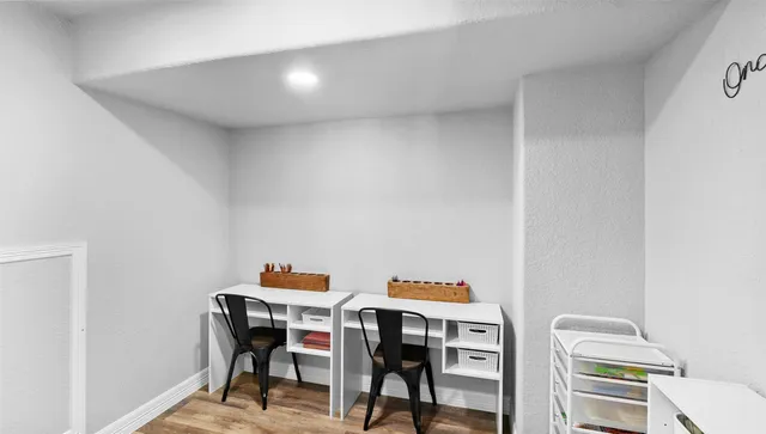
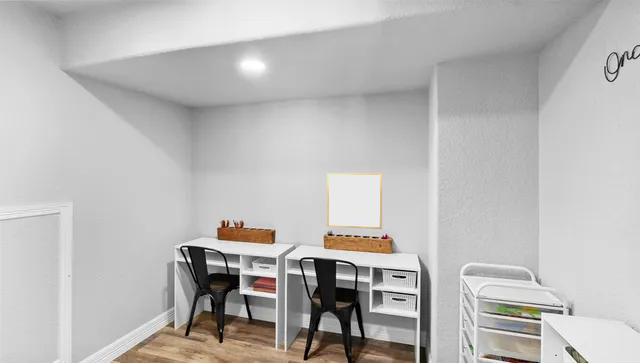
+ wall art [326,172,383,230]
